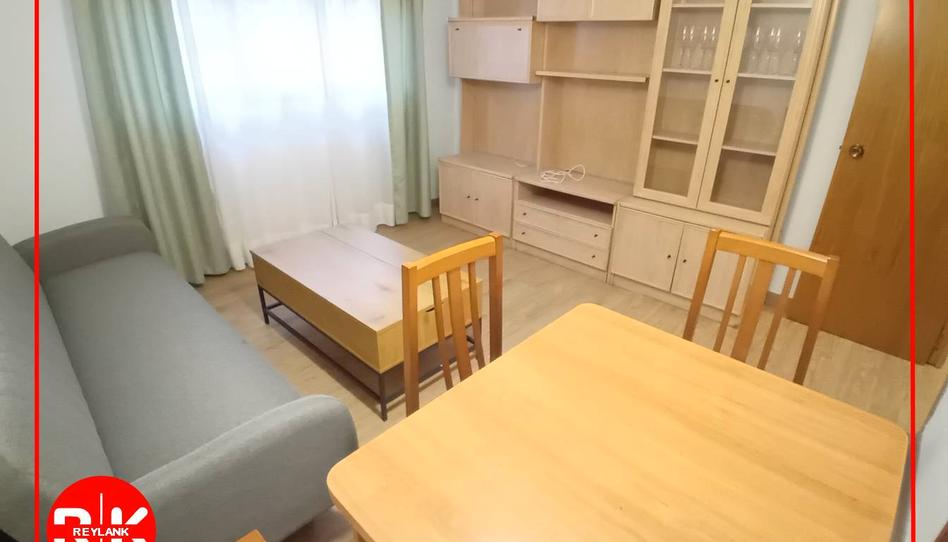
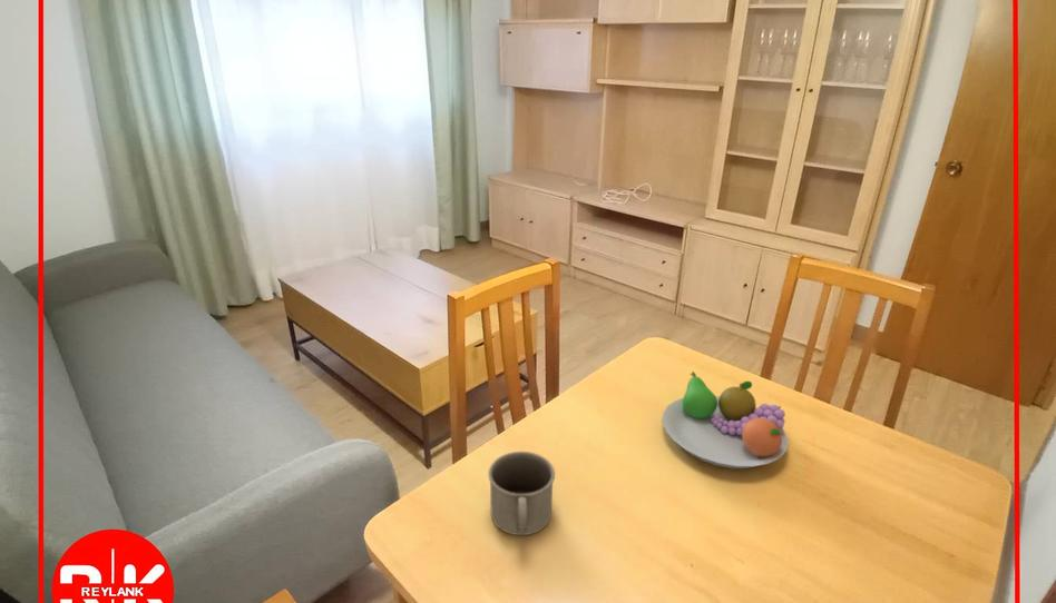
+ mug [487,451,556,536]
+ fruit bowl [662,370,790,469]
